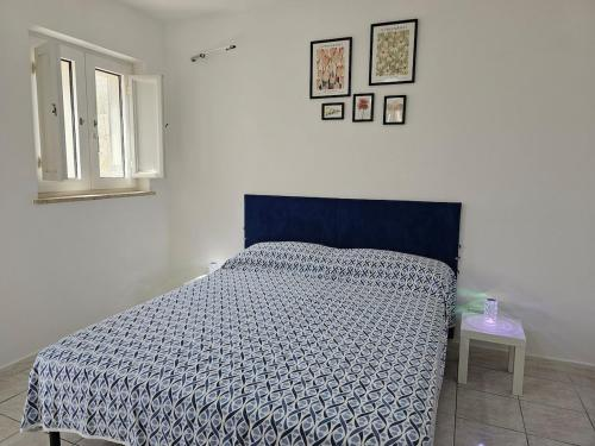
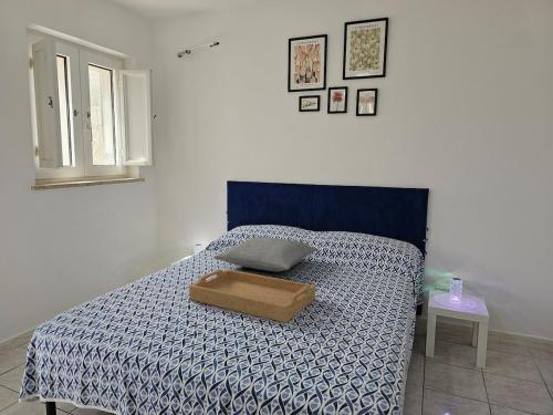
+ pillow [212,236,319,272]
+ serving tray [188,269,316,324]
